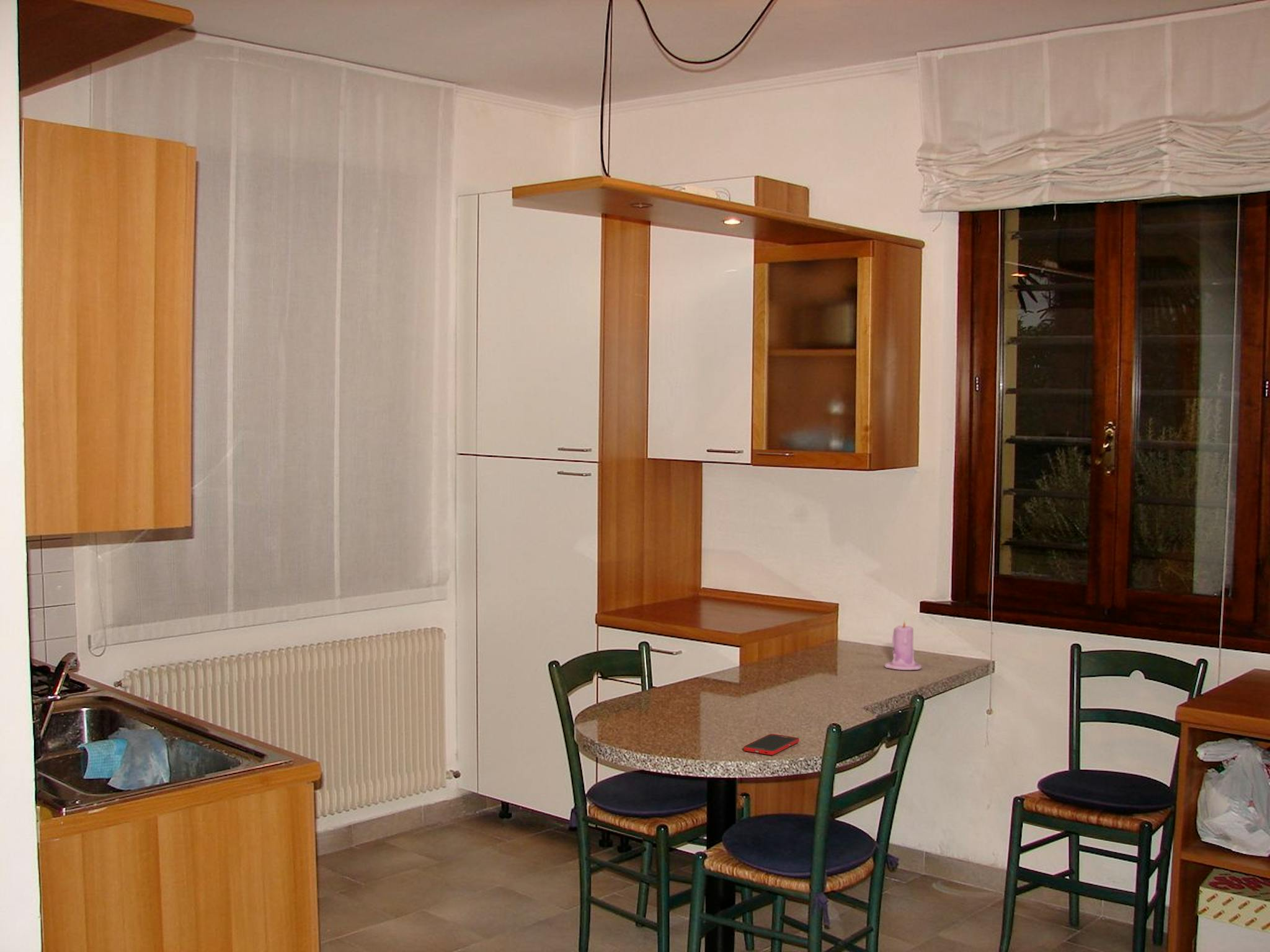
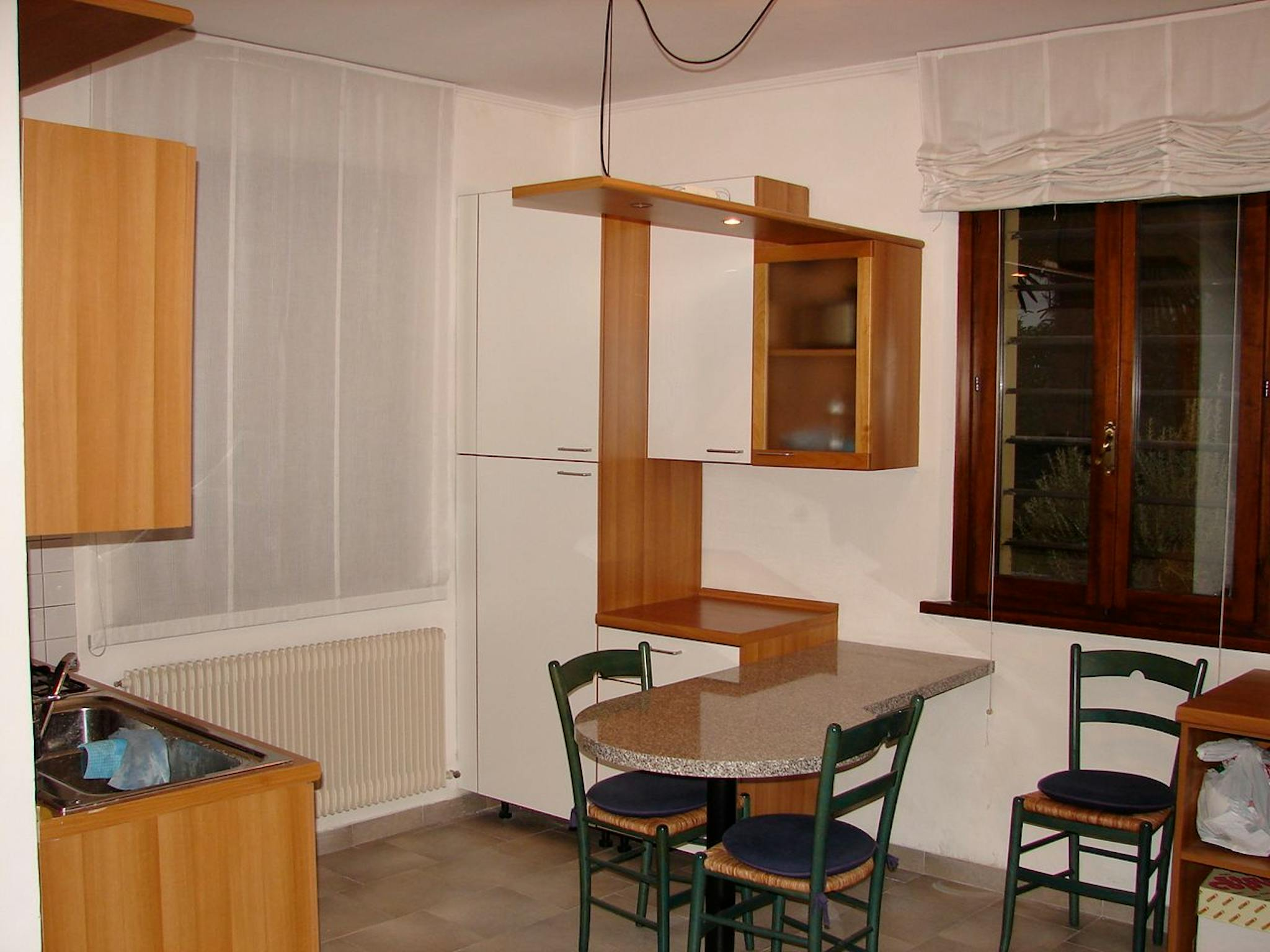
- cell phone [743,733,800,756]
- candle [884,619,922,671]
